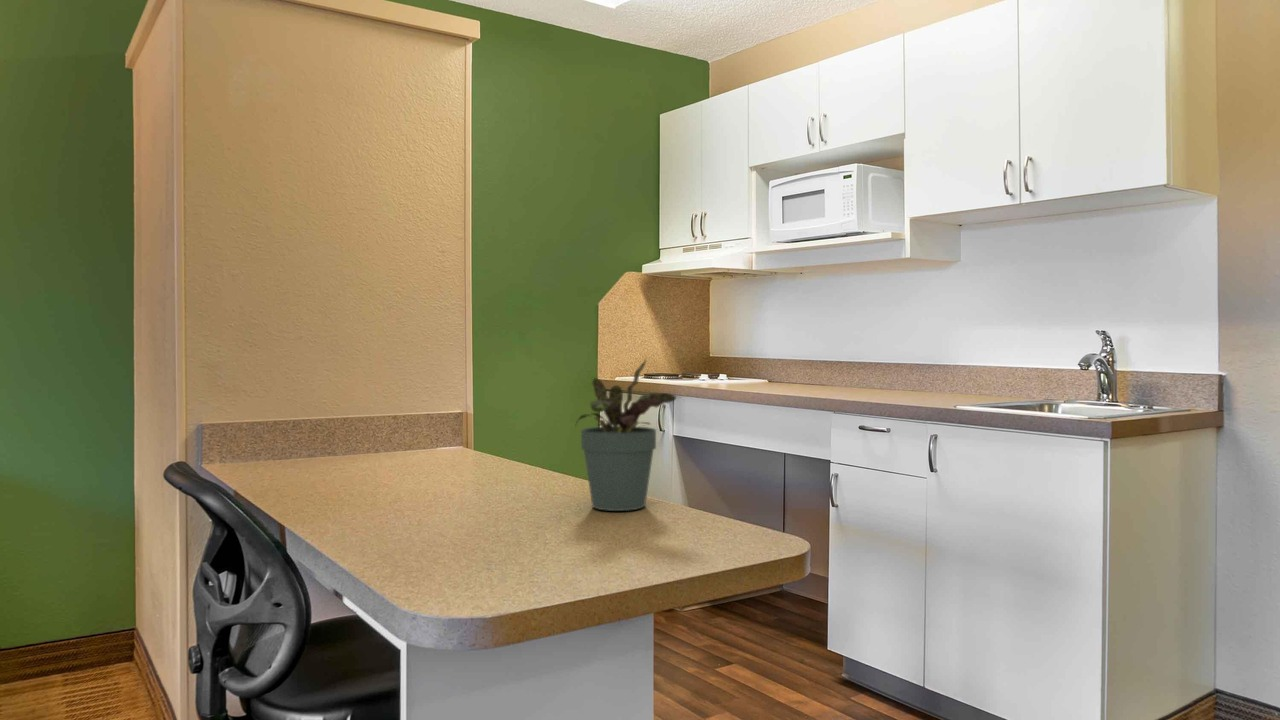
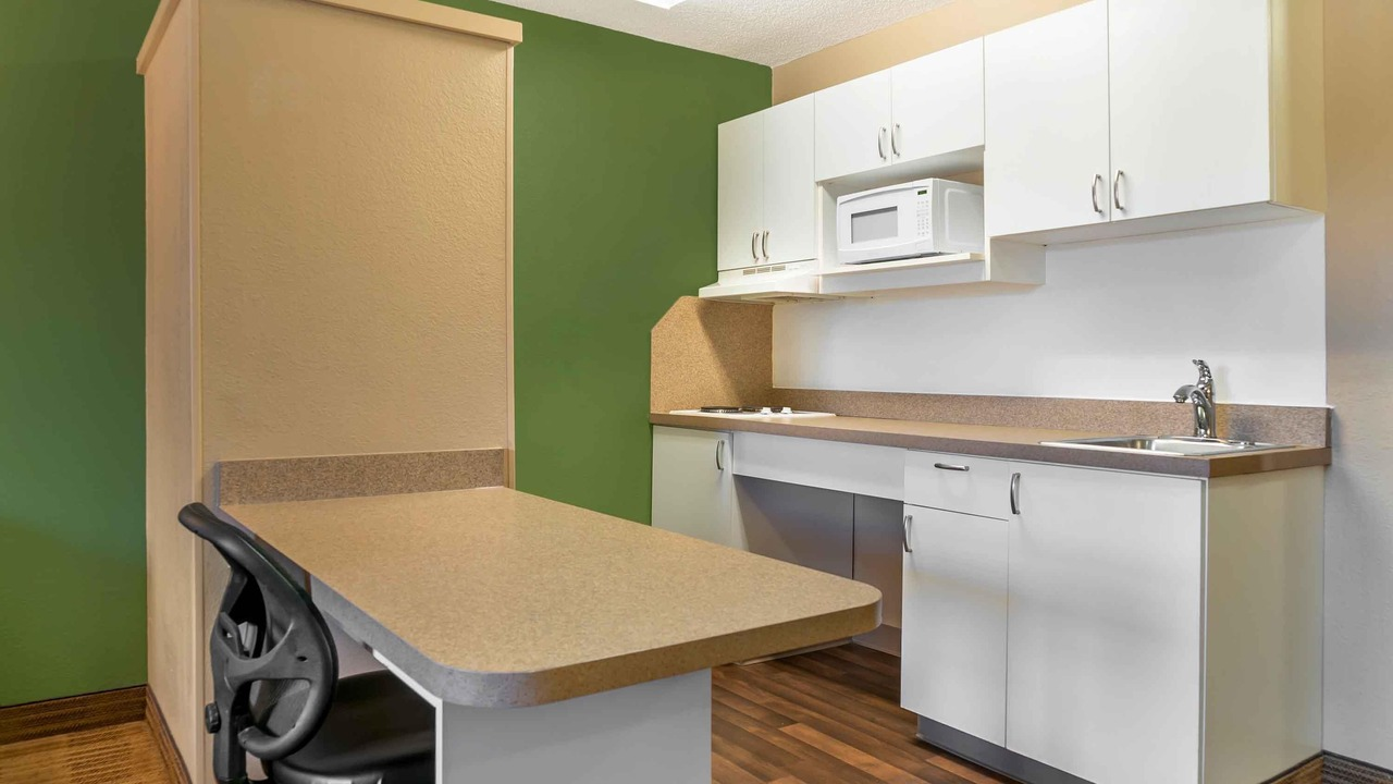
- potted plant [574,358,677,512]
